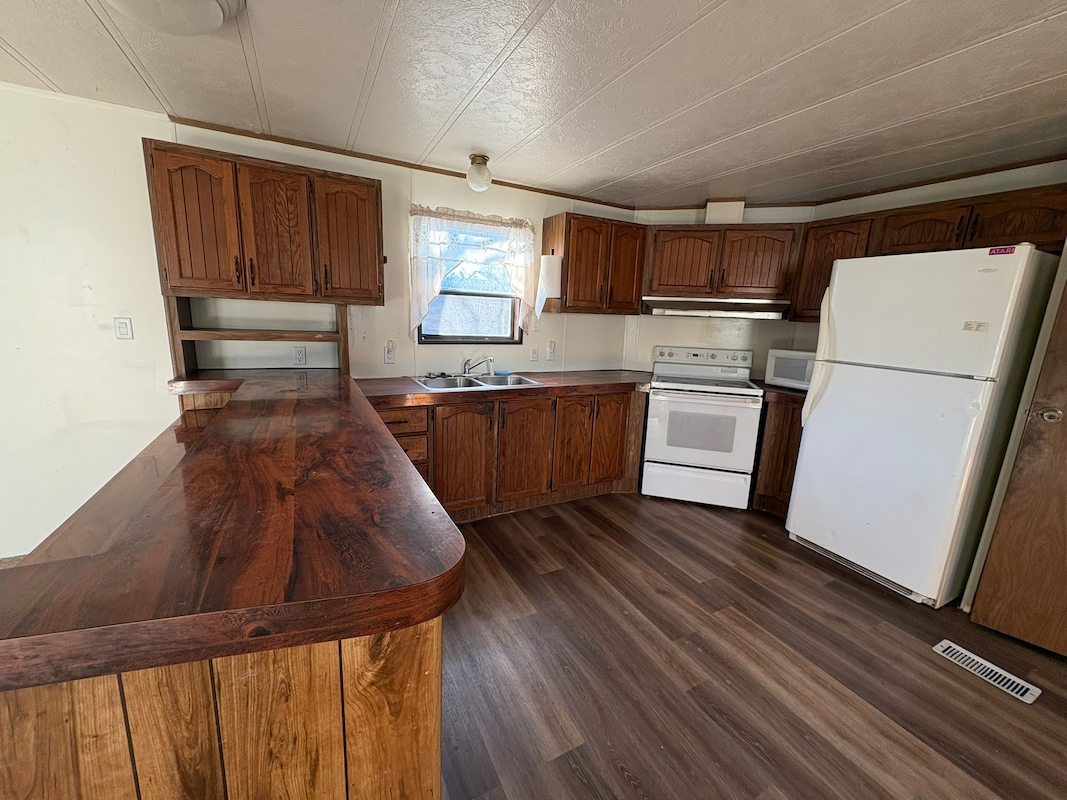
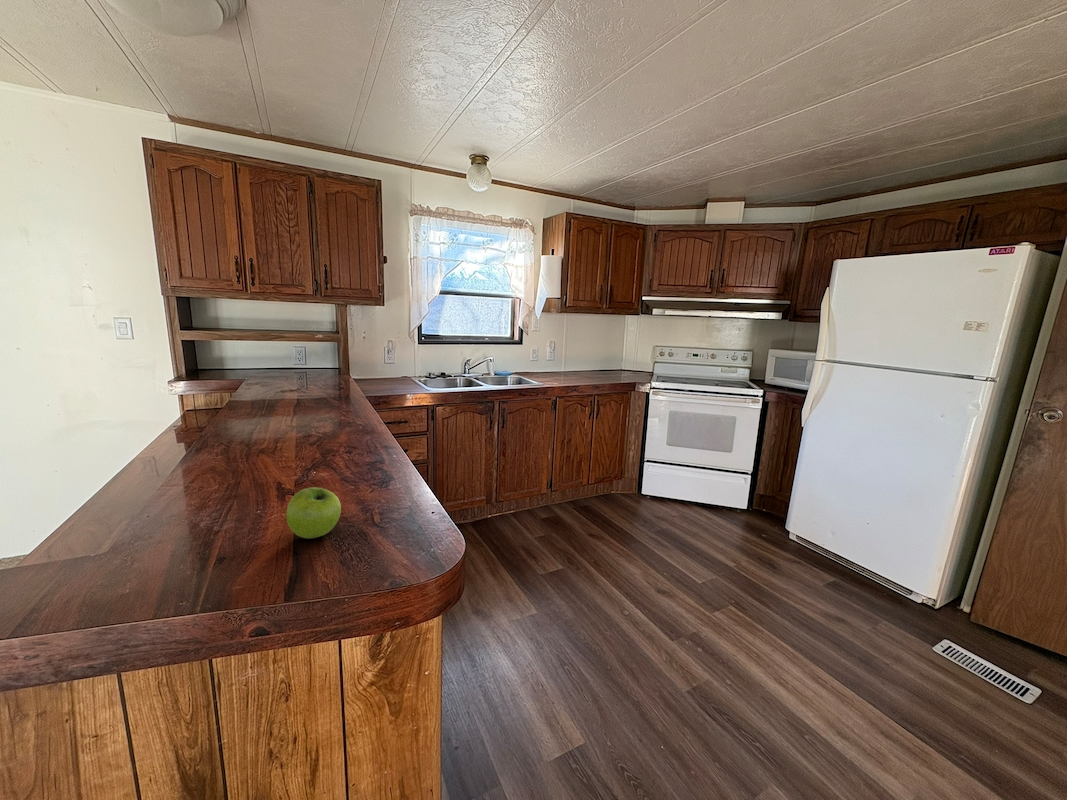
+ fruit [285,486,342,540]
